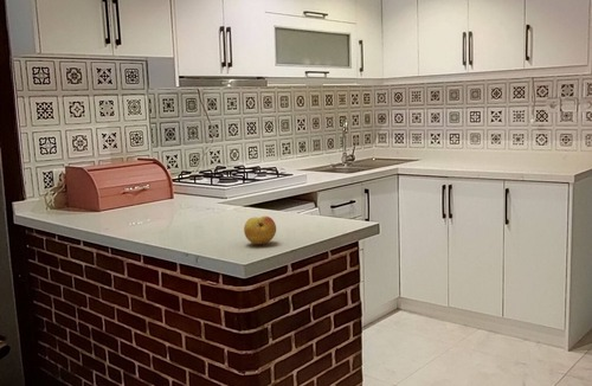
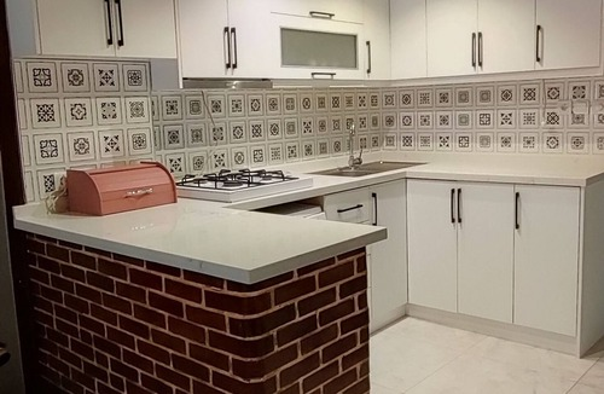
- fruit [243,215,277,245]
